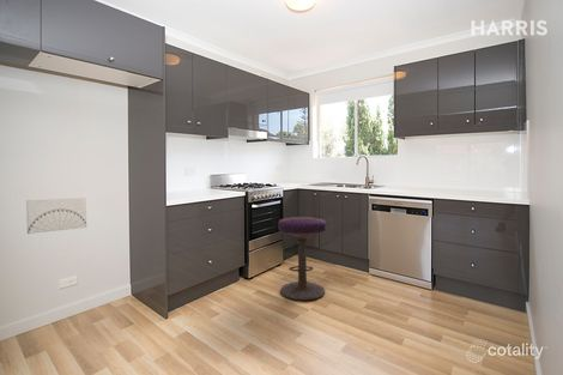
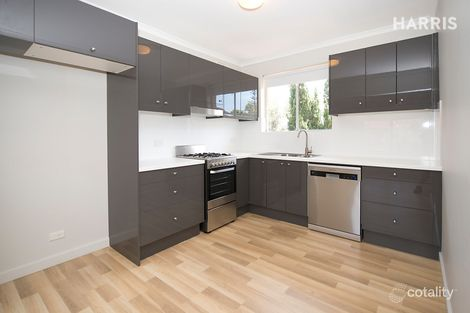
- wall art [25,196,87,235]
- stool [277,216,327,301]
